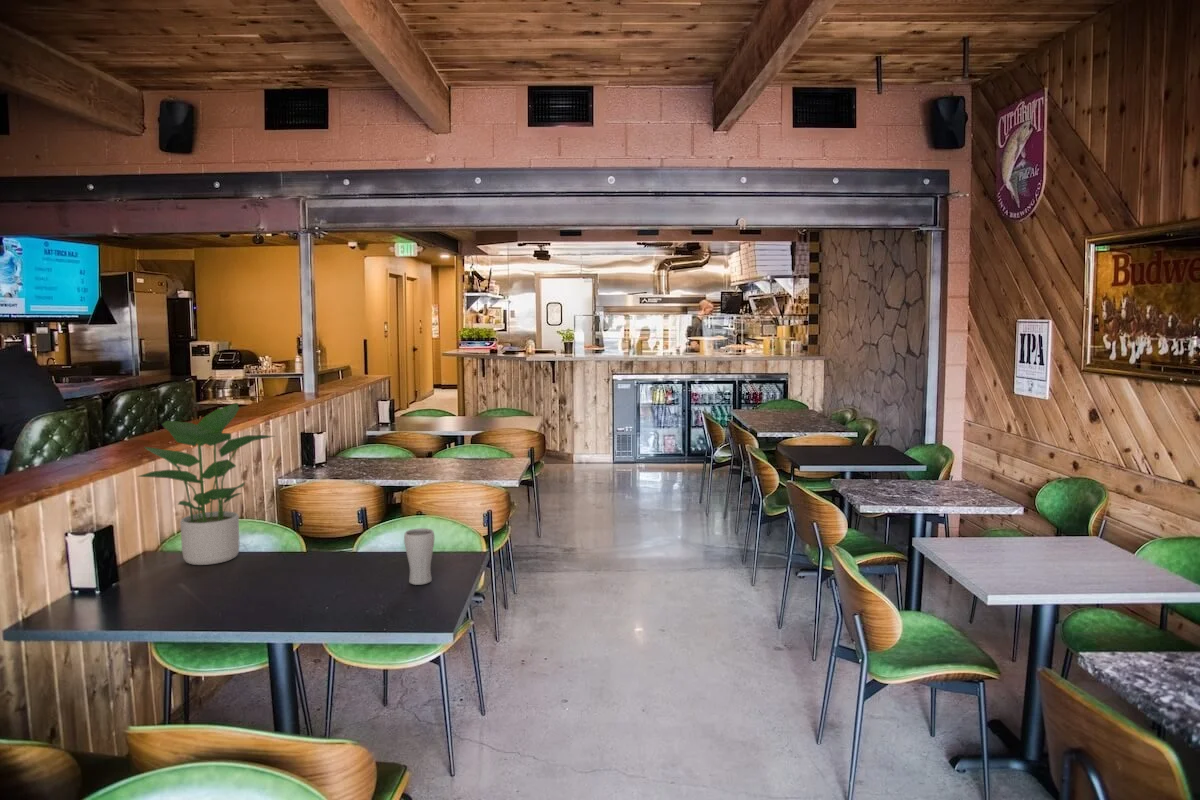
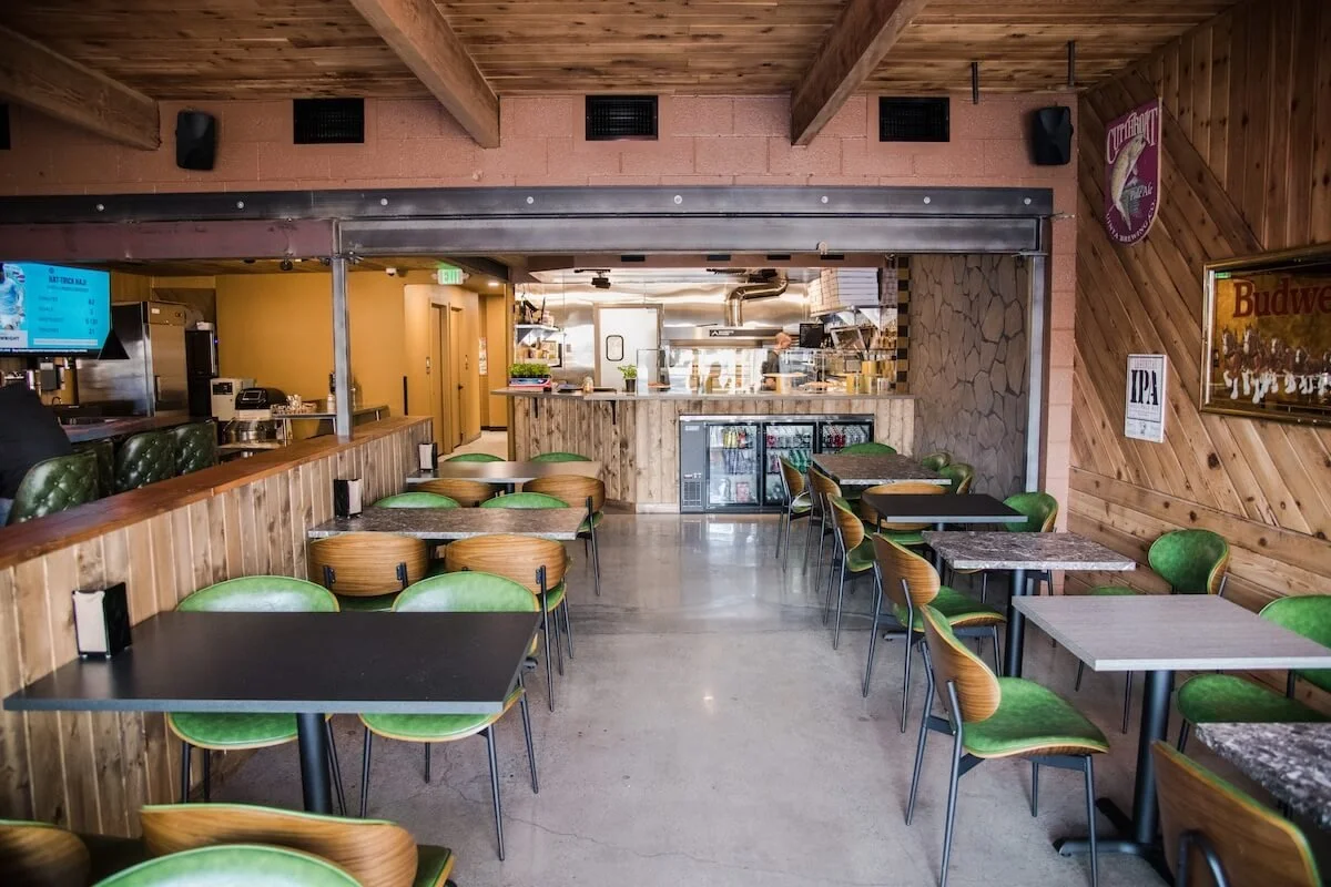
- potted plant [136,402,275,566]
- drinking glass [403,527,435,586]
